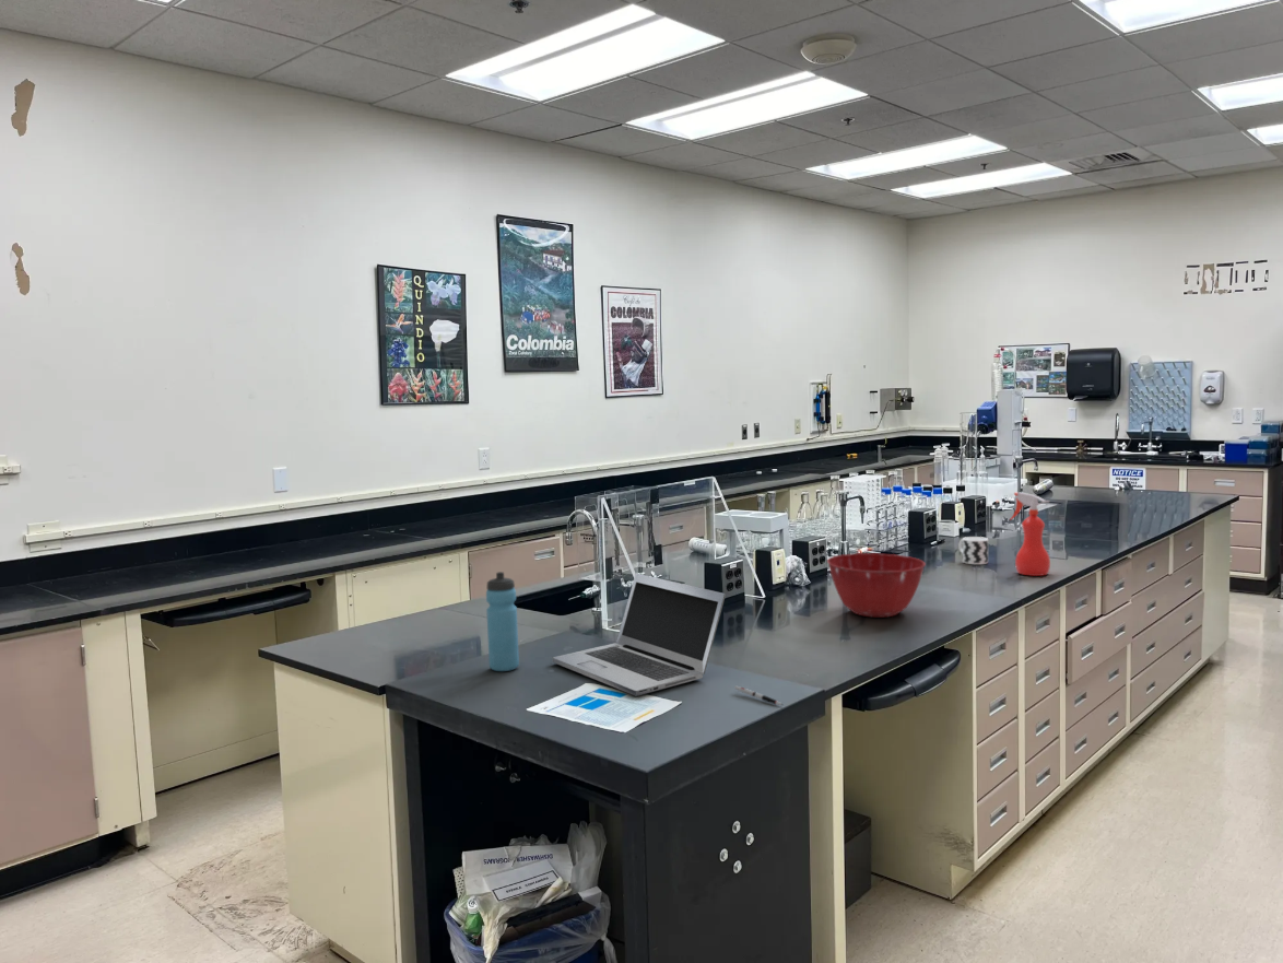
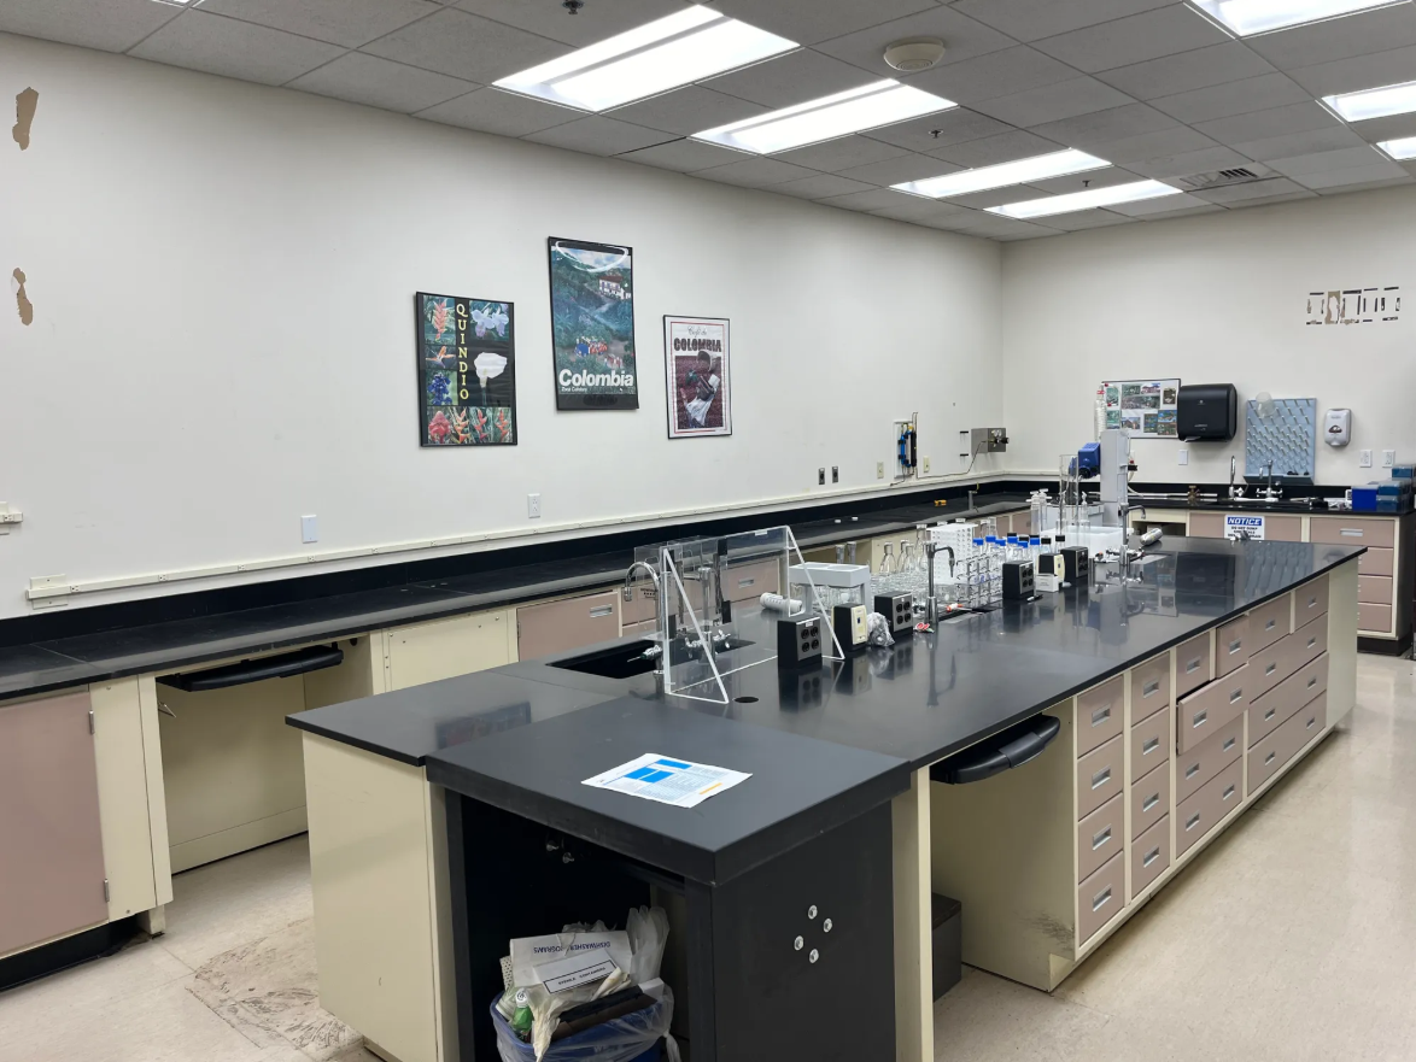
- laptop [551,573,727,697]
- spray bottle [1010,491,1051,577]
- pen [733,685,784,706]
- water bottle [485,571,520,672]
- cup [957,536,989,565]
- mixing bowl [826,552,927,618]
